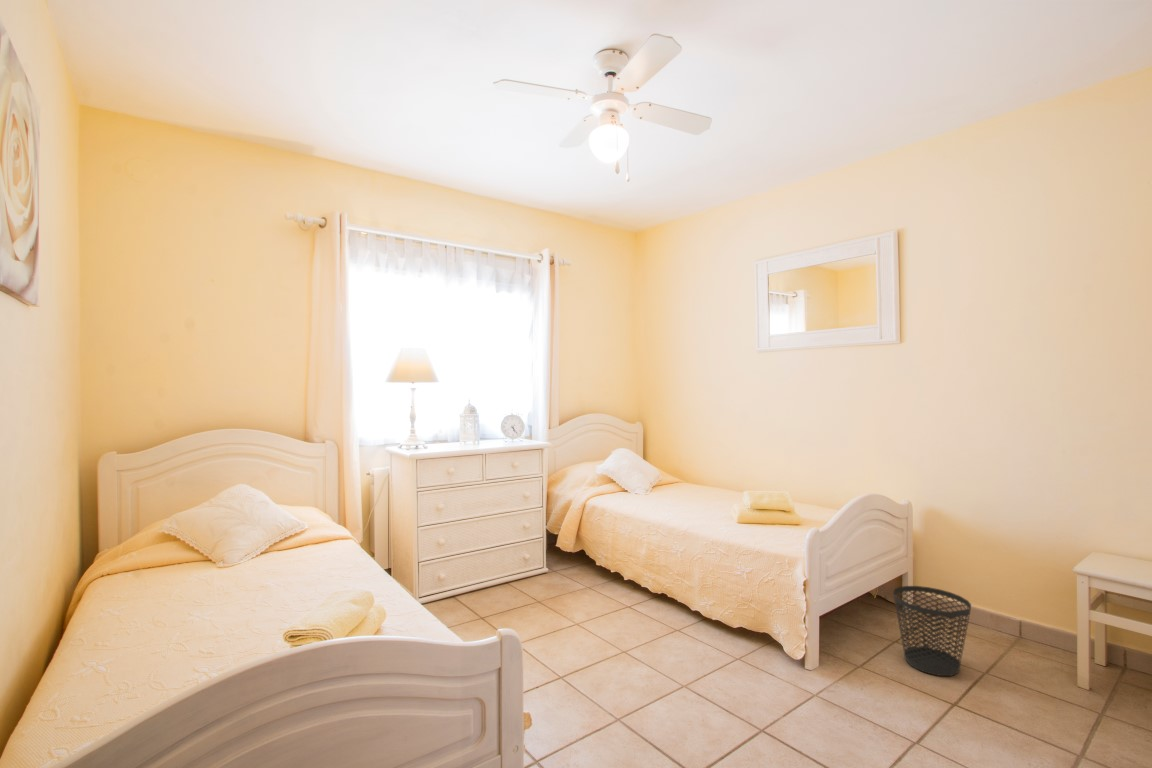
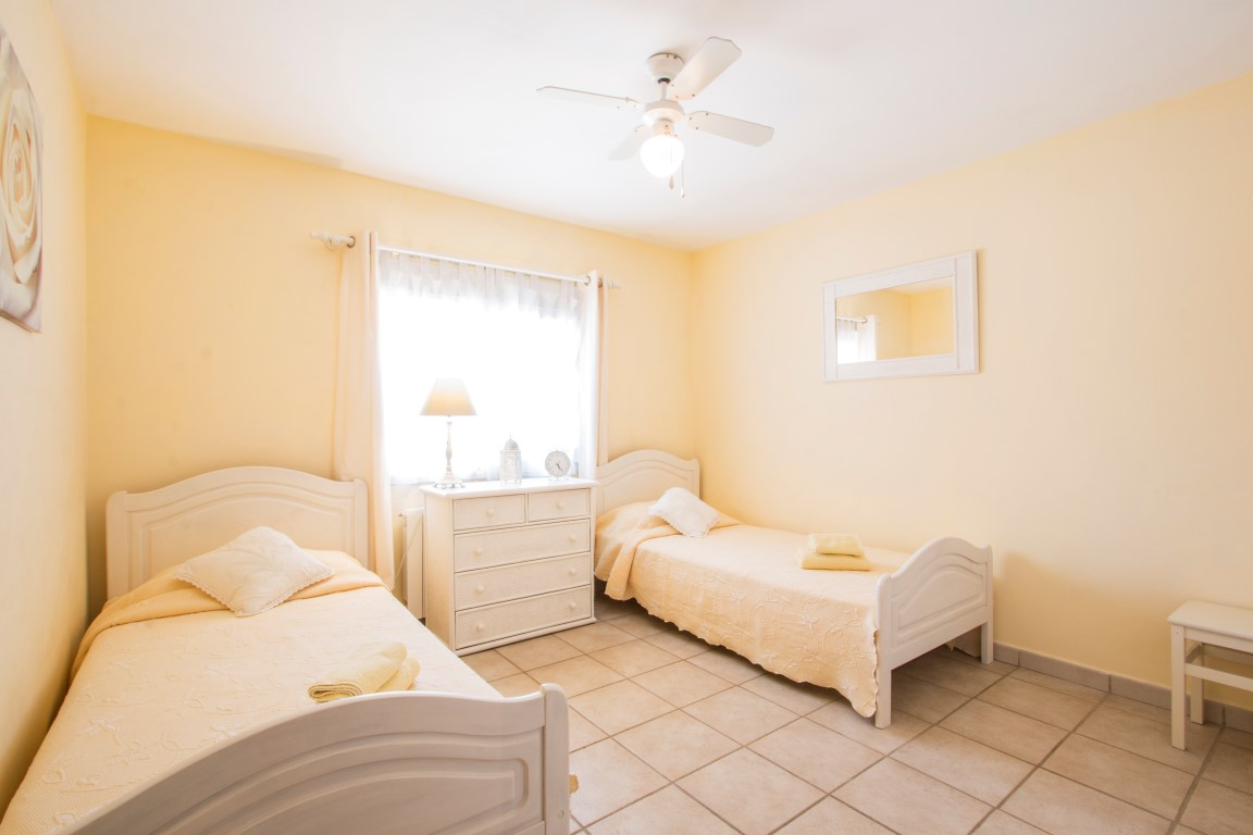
- wastebasket [892,585,972,677]
